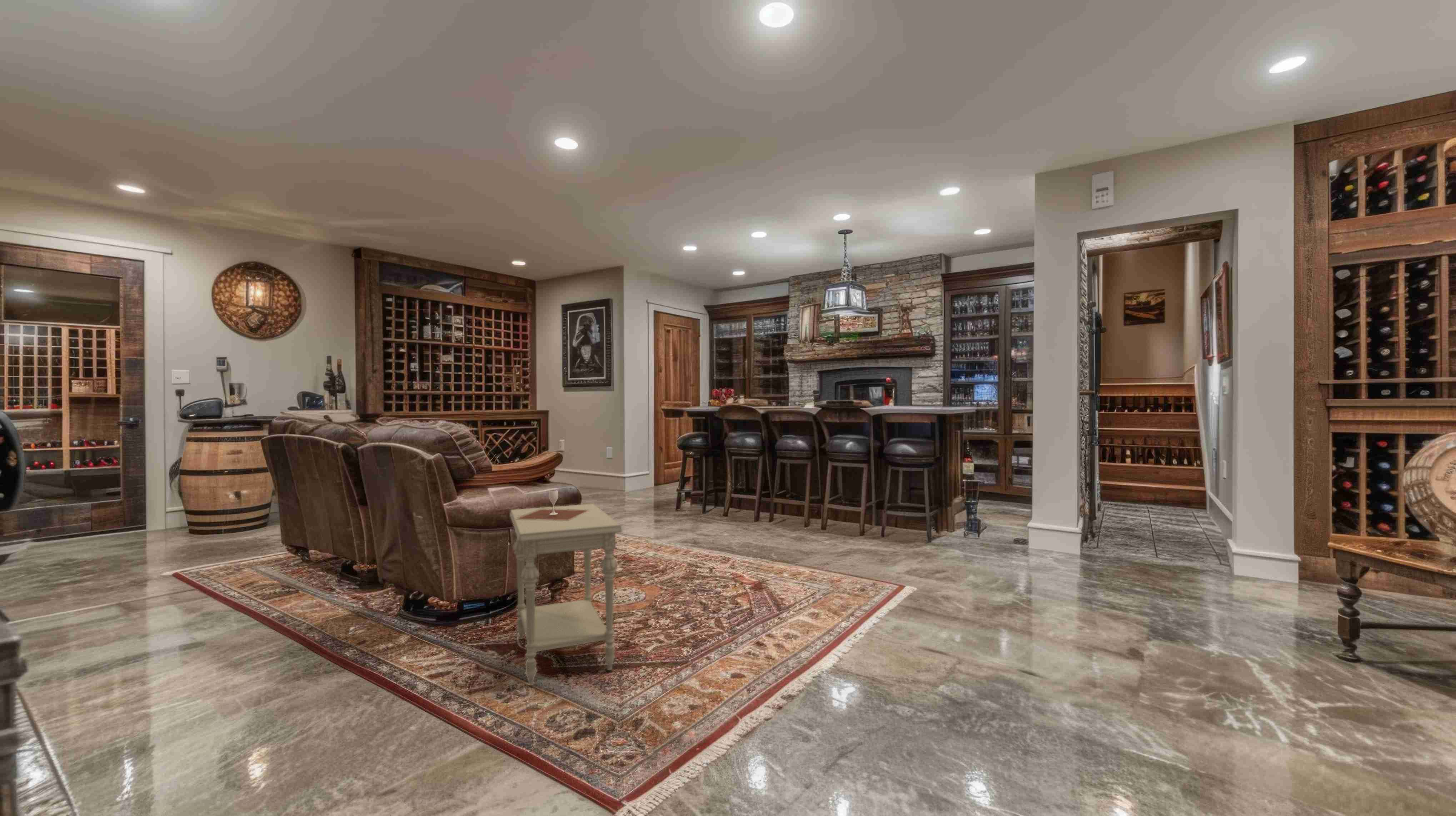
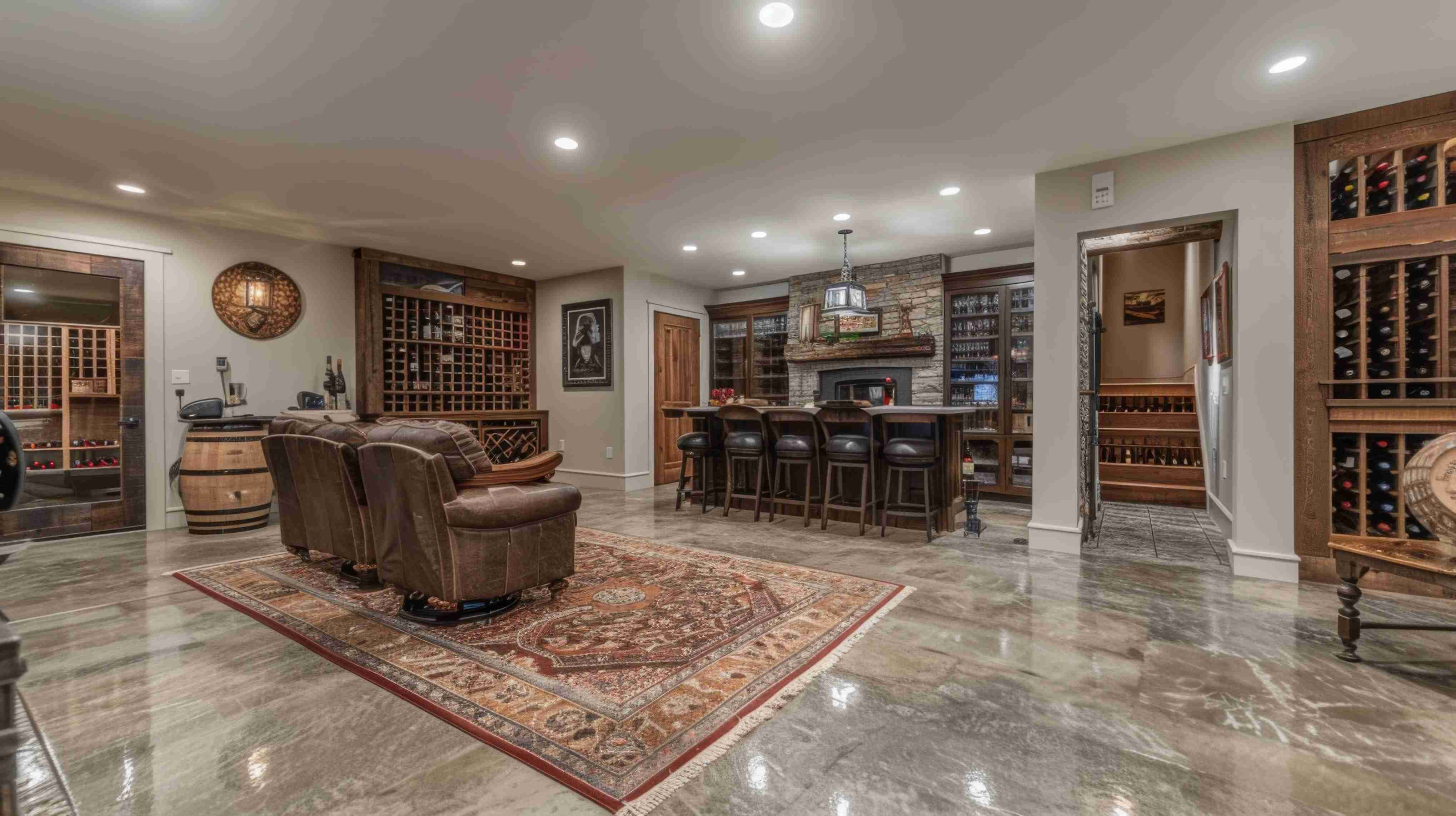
- side table [509,503,622,686]
- wine glass [516,489,589,520]
